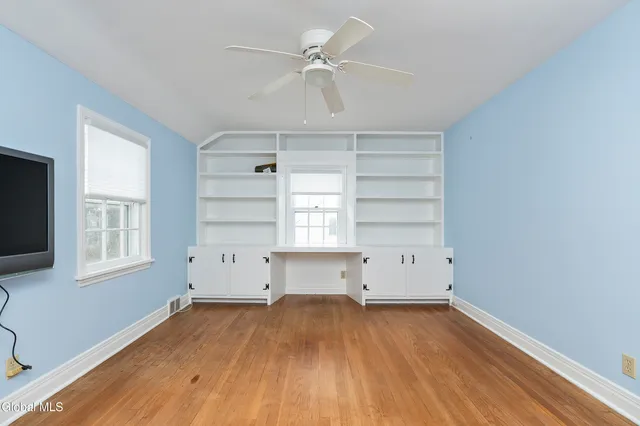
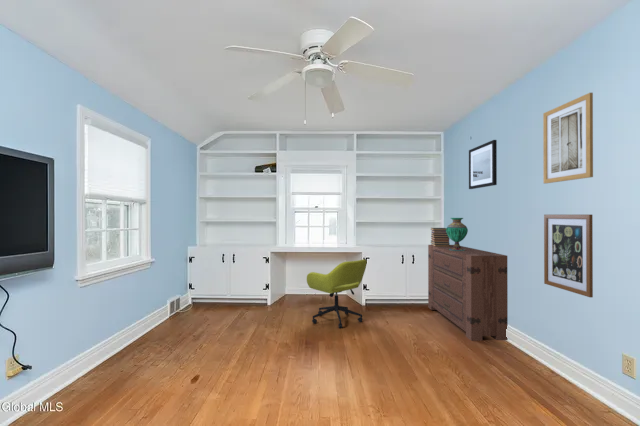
+ decorative urn [446,217,469,251]
+ dresser [427,244,509,342]
+ wall art [543,214,594,298]
+ wall art [468,139,498,190]
+ office chair [306,258,368,329]
+ wall art [542,92,594,184]
+ book stack [430,227,451,247]
